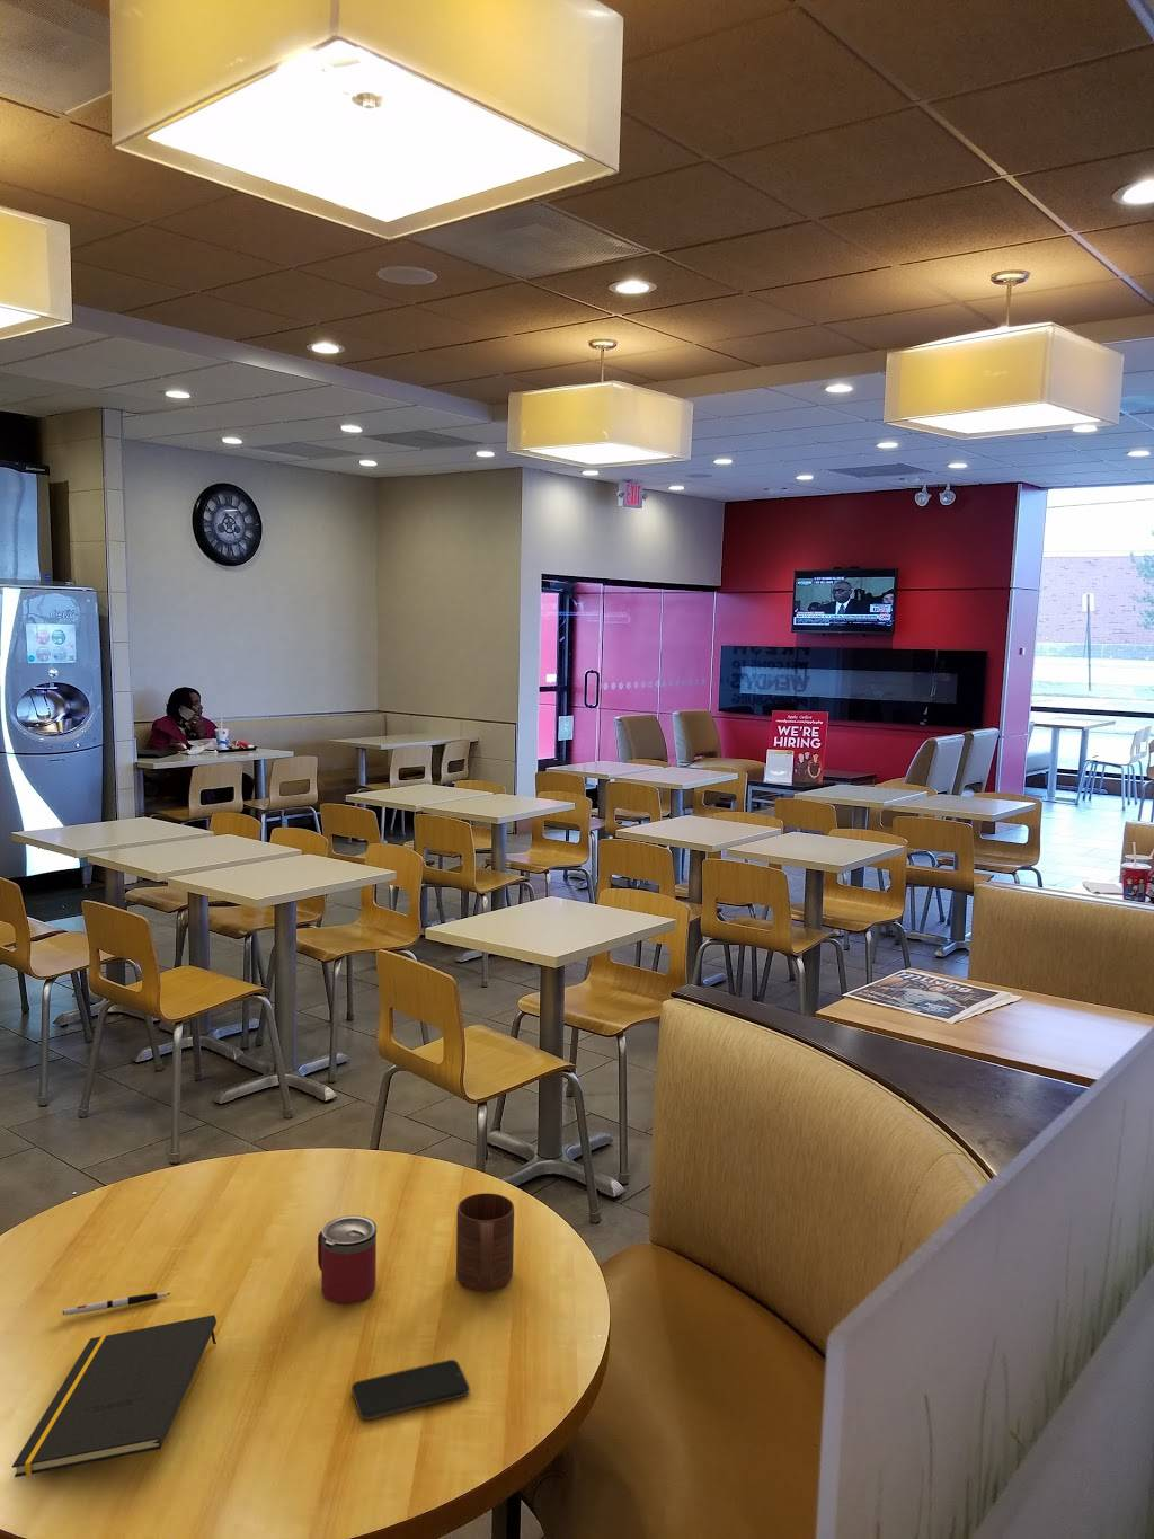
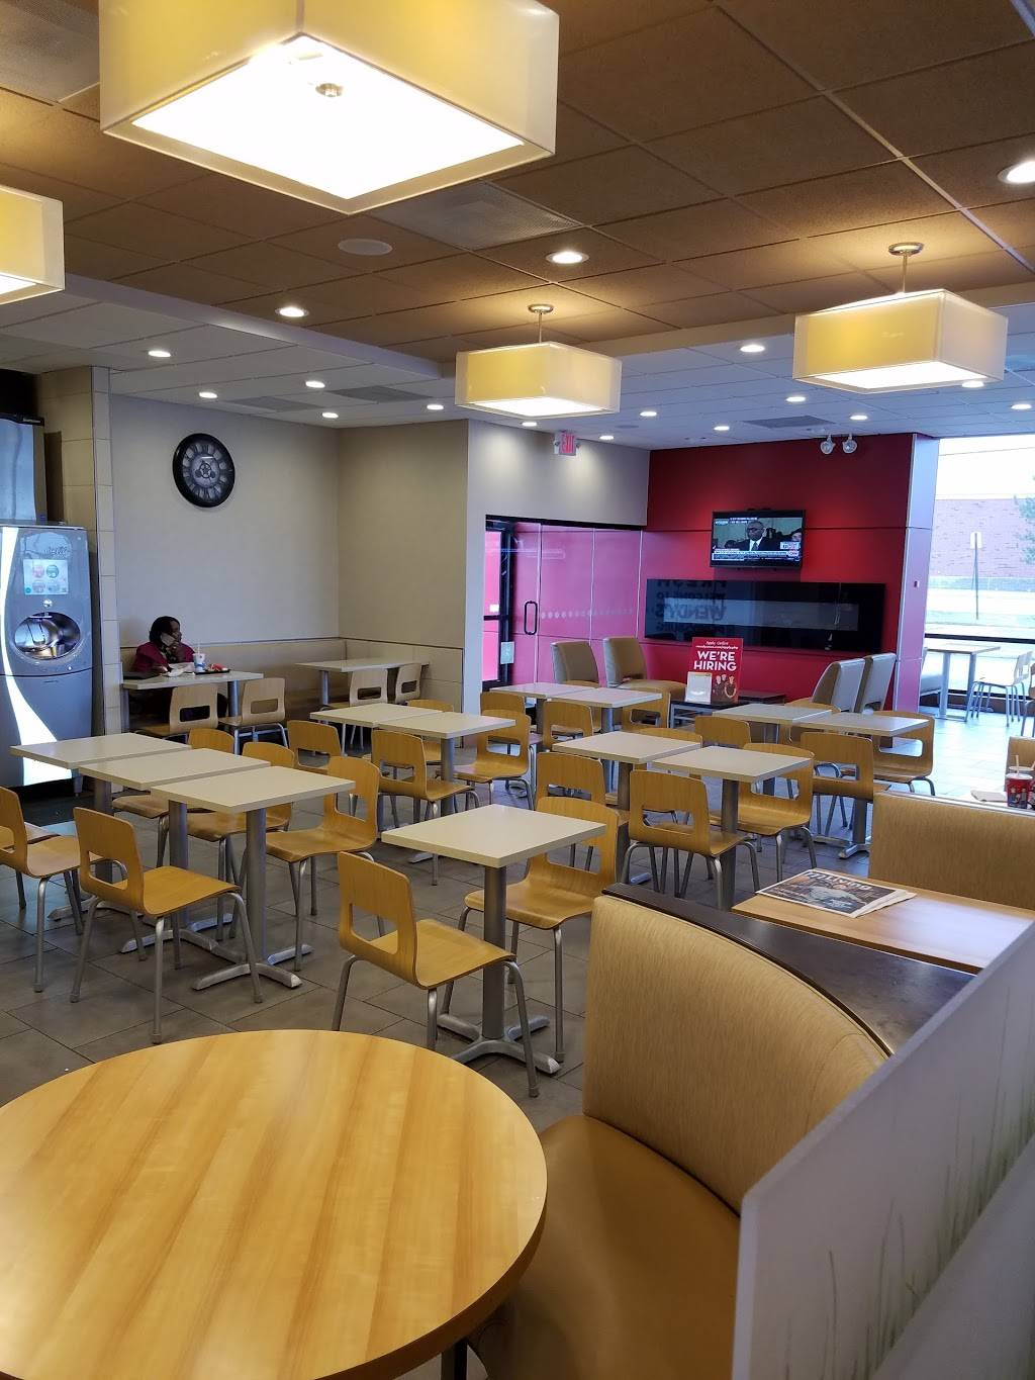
- smartphone [350,1358,472,1420]
- beverage cup [316,1214,377,1305]
- cup [456,1192,515,1292]
- notepad [11,1313,217,1478]
- pen [62,1292,171,1316]
